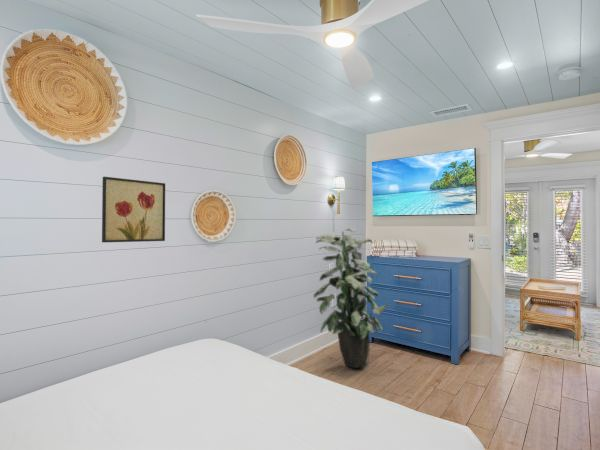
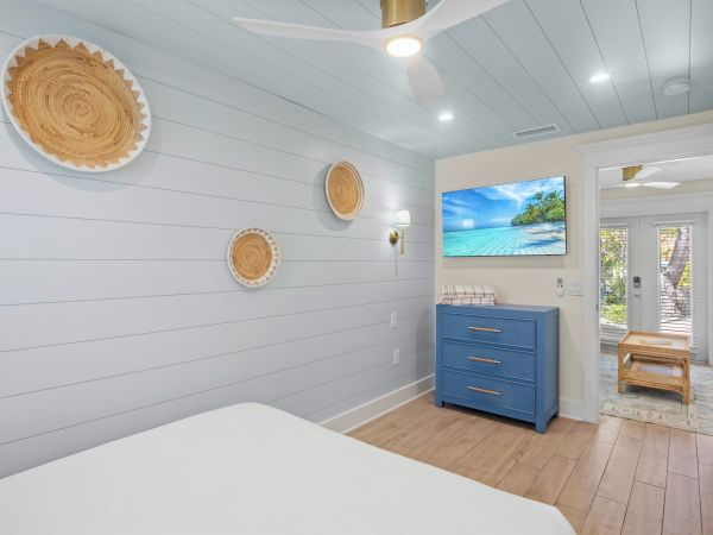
- wall art [101,176,166,243]
- indoor plant [313,227,389,369]
